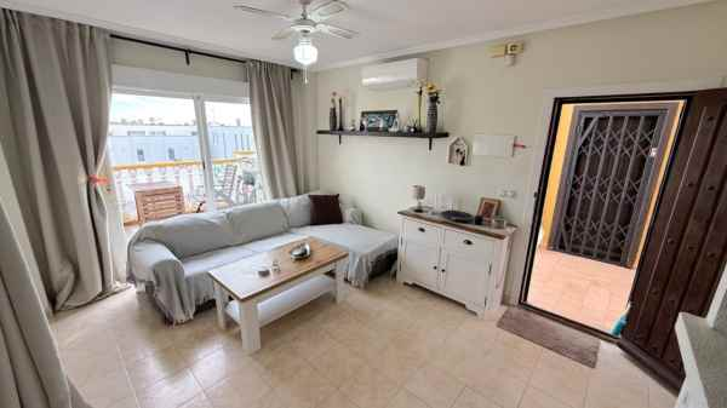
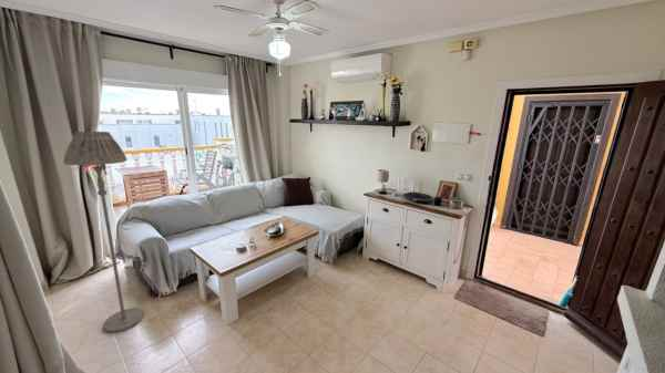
+ floor lamp [62,131,145,333]
